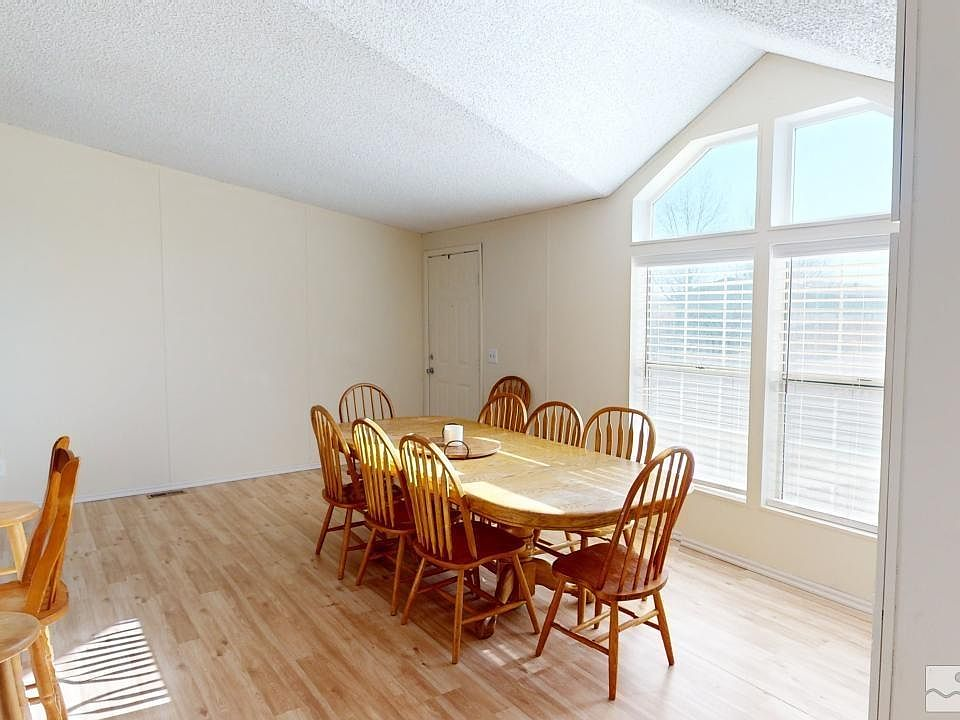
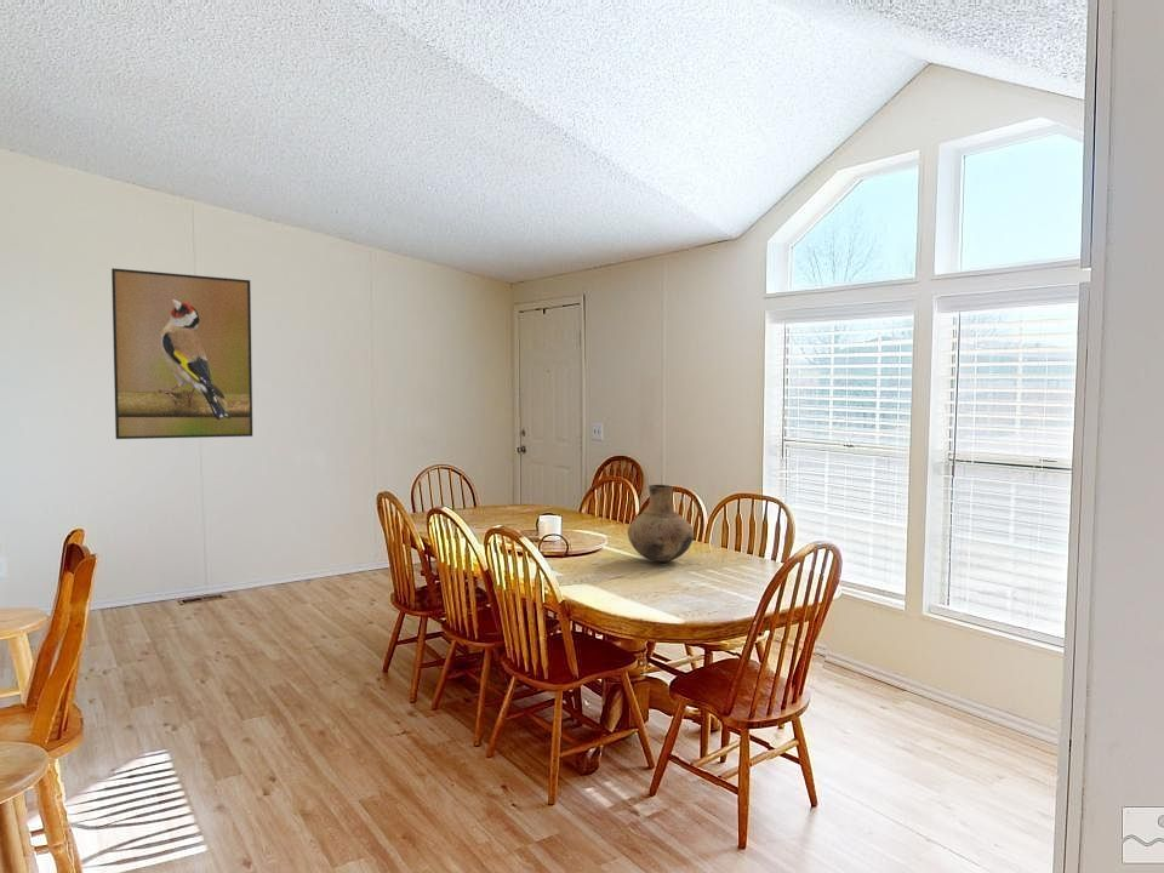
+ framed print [110,267,253,440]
+ vase [627,484,695,563]
